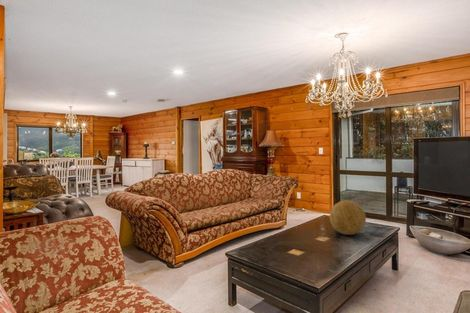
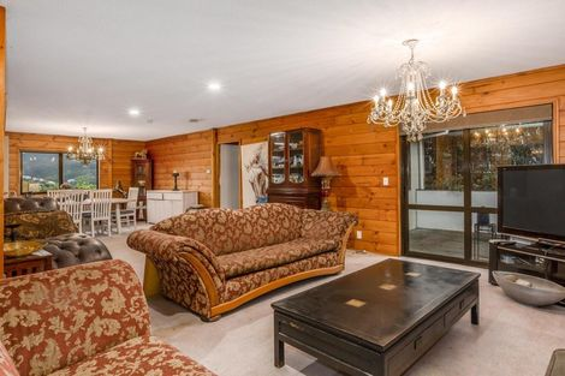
- decorative ball [329,200,367,236]
